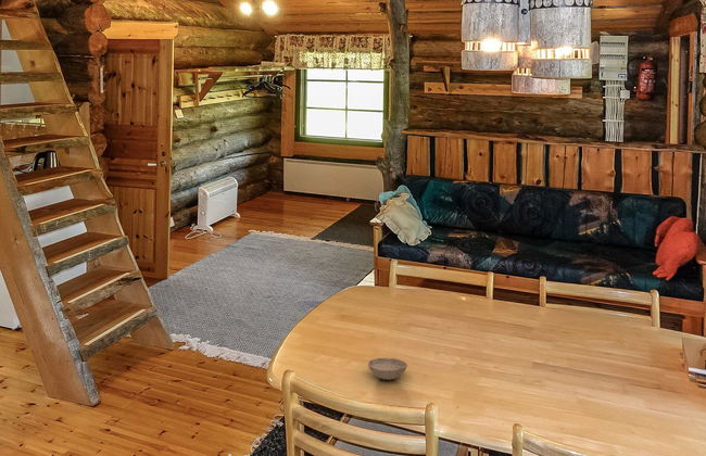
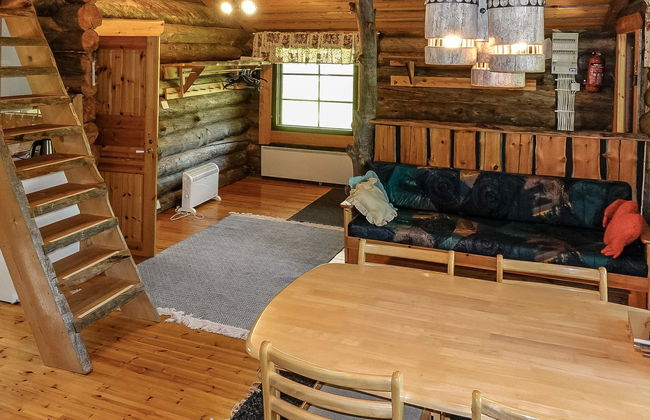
- bowl [367,357,408,381]
